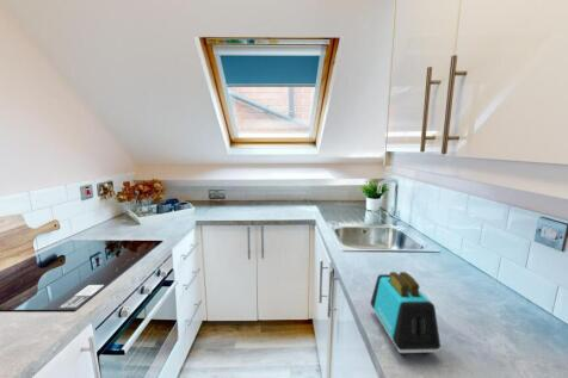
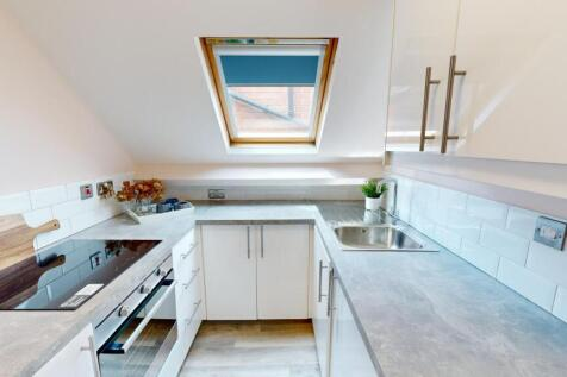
- toaster [369,271,442,357]
